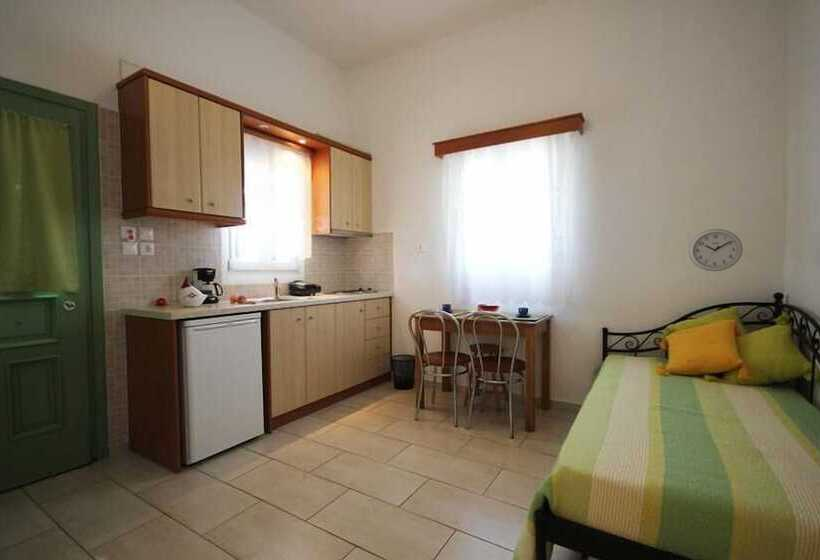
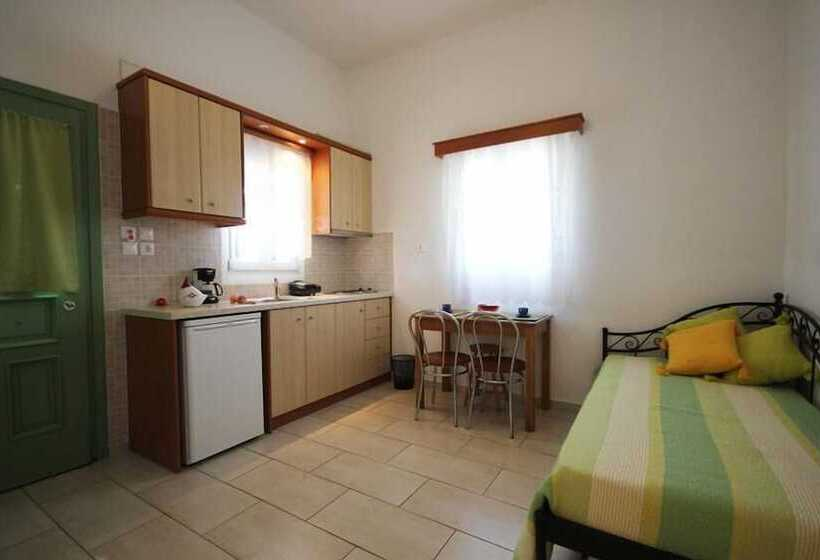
- wall clock [688,228,744,272]
